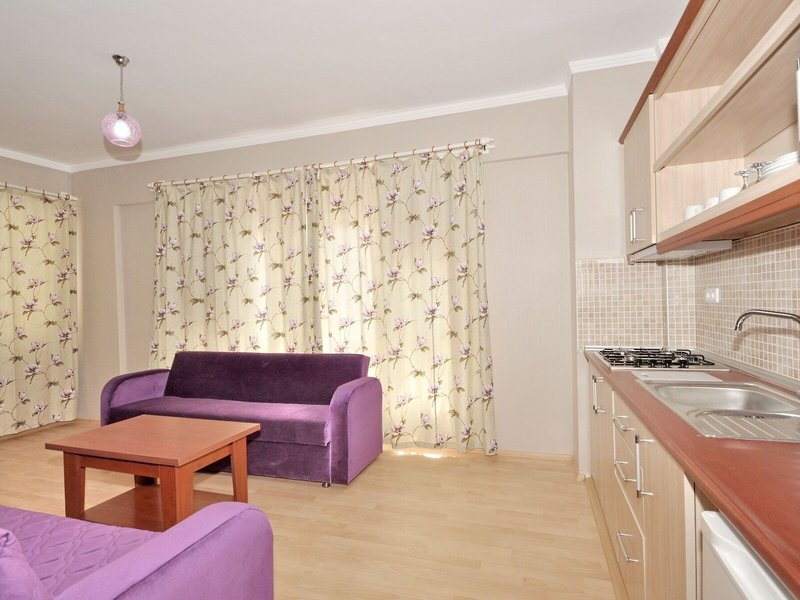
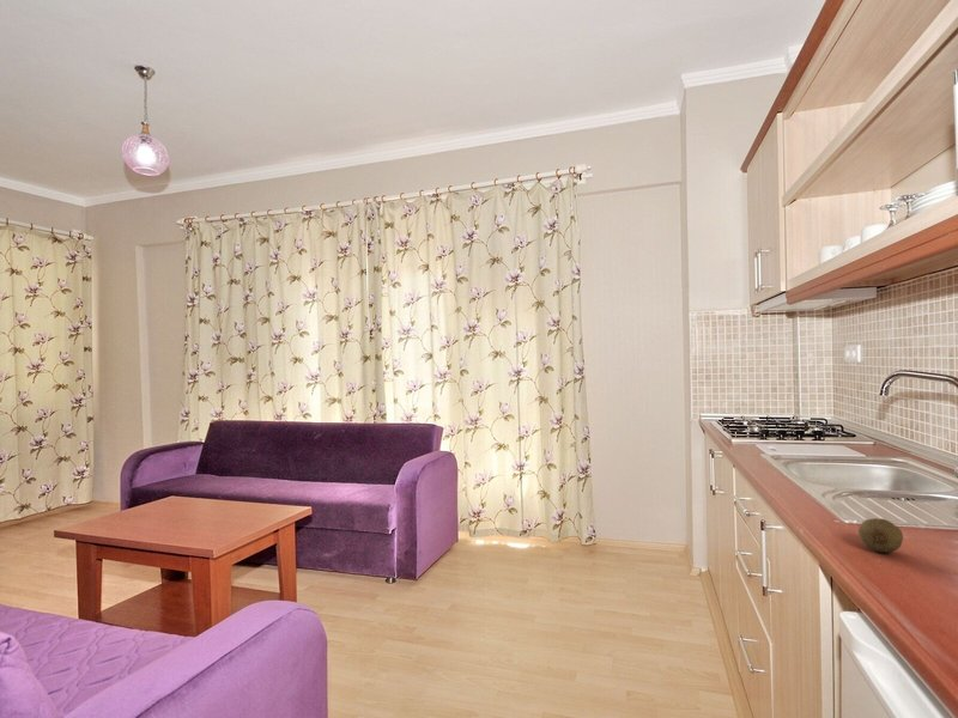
+ fruit [857,517,904,553]
